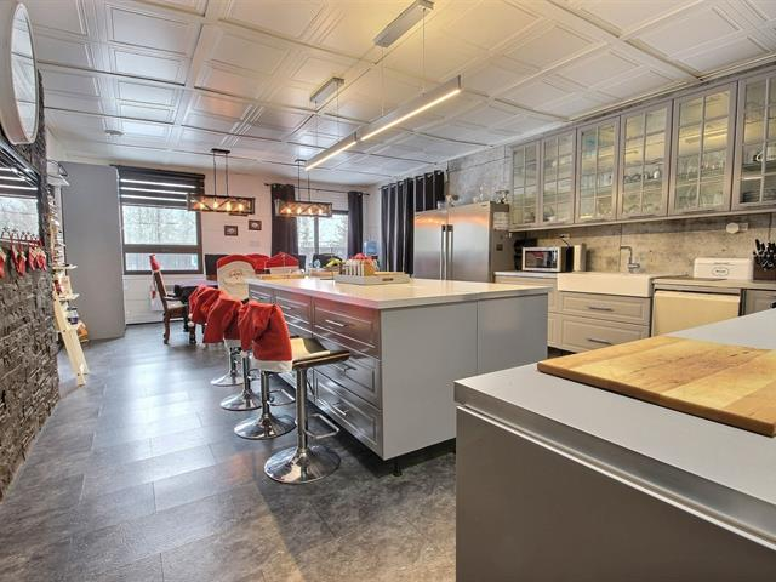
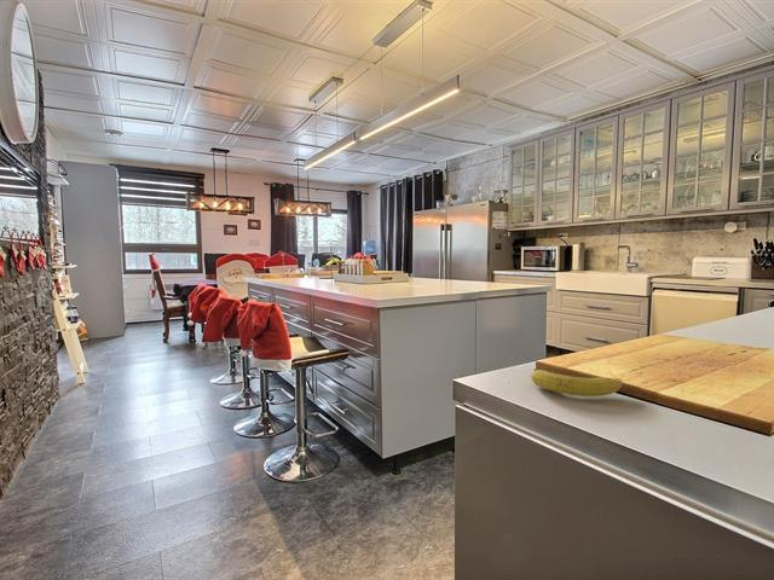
+ fruit [530,367,623,398]
